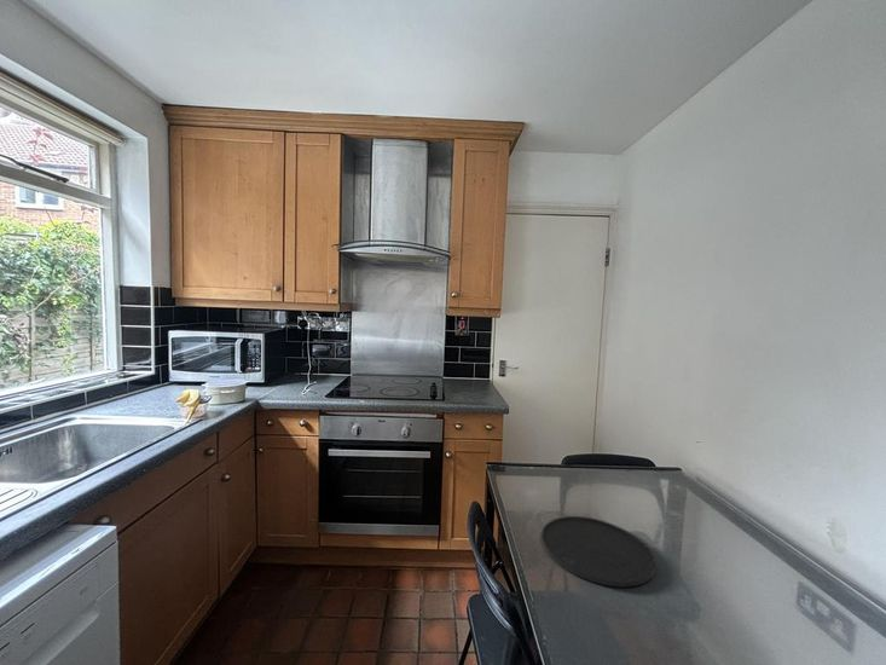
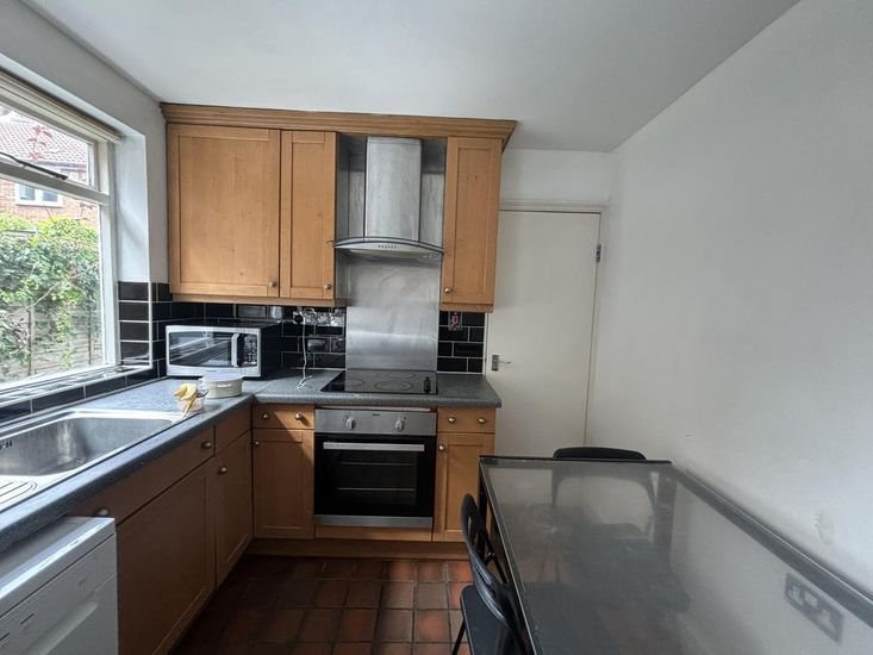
- plate [540,515,656,589]
